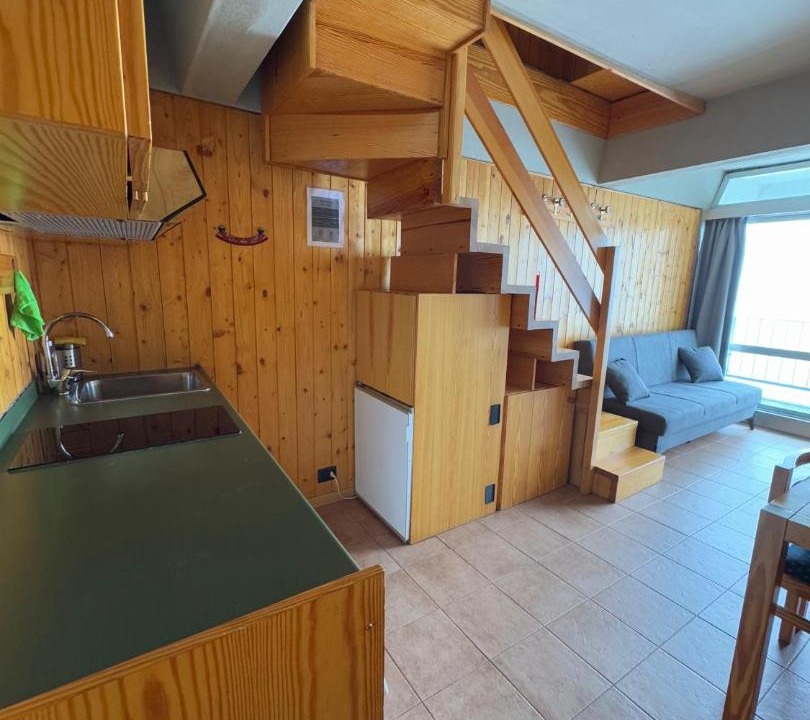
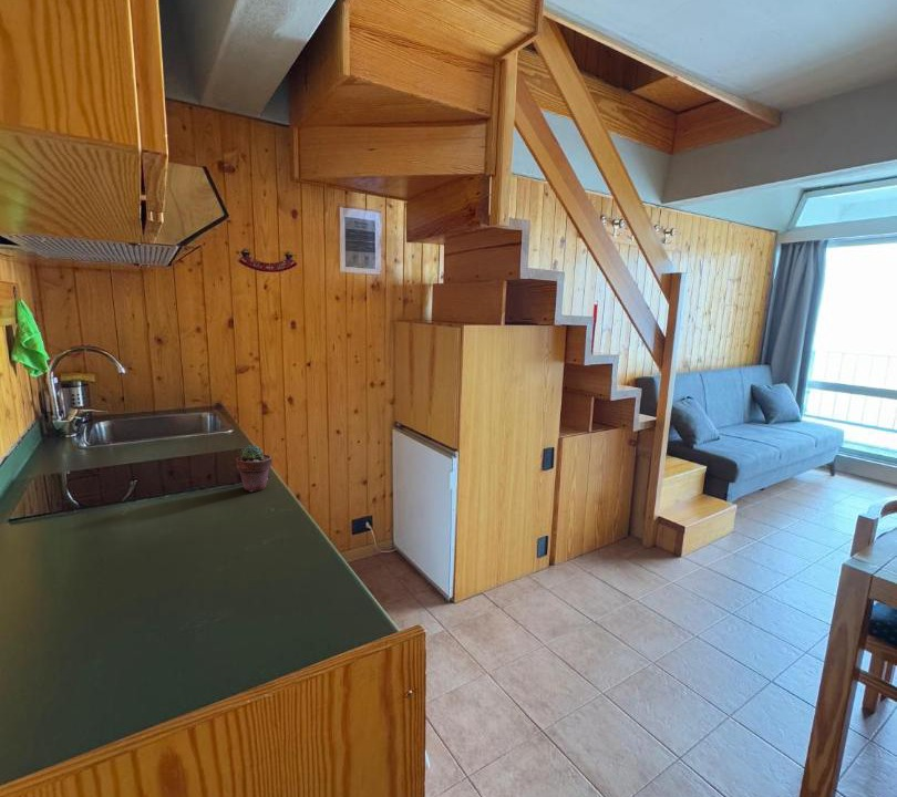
+ potted succulent [235,444,272,493]
